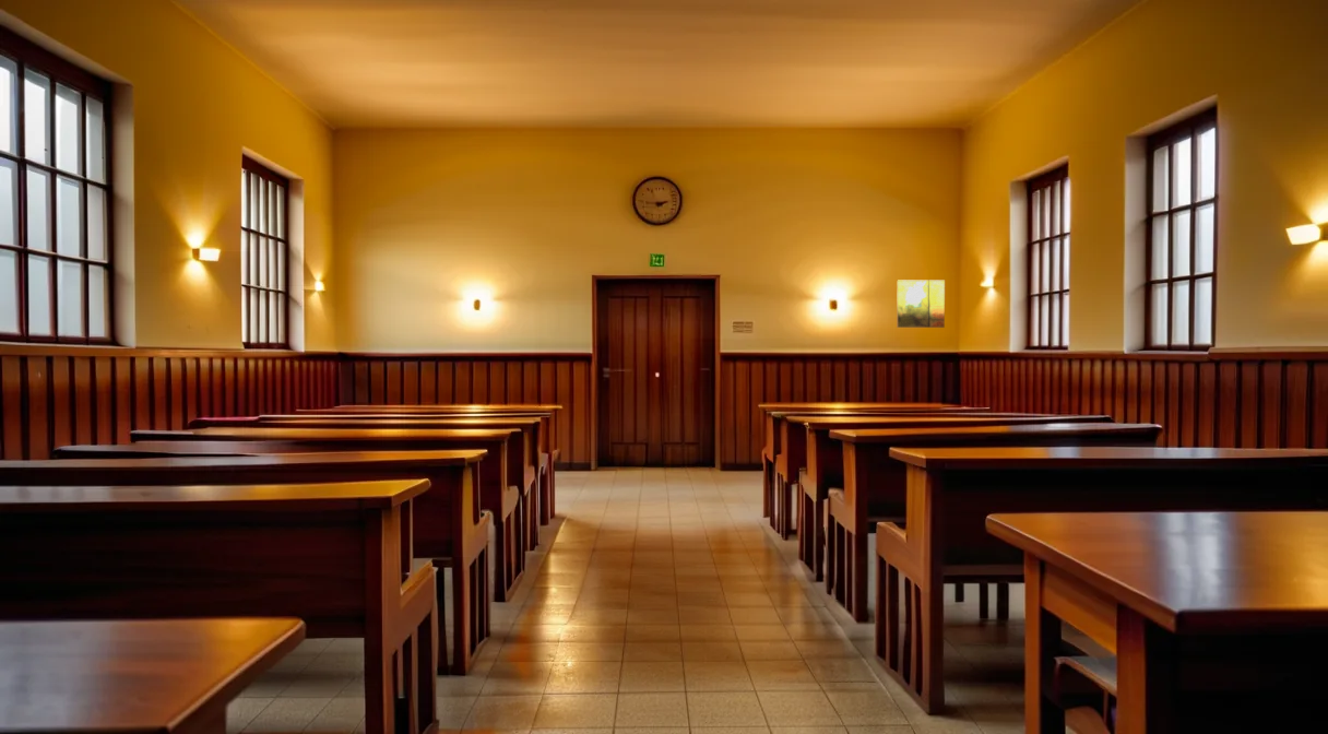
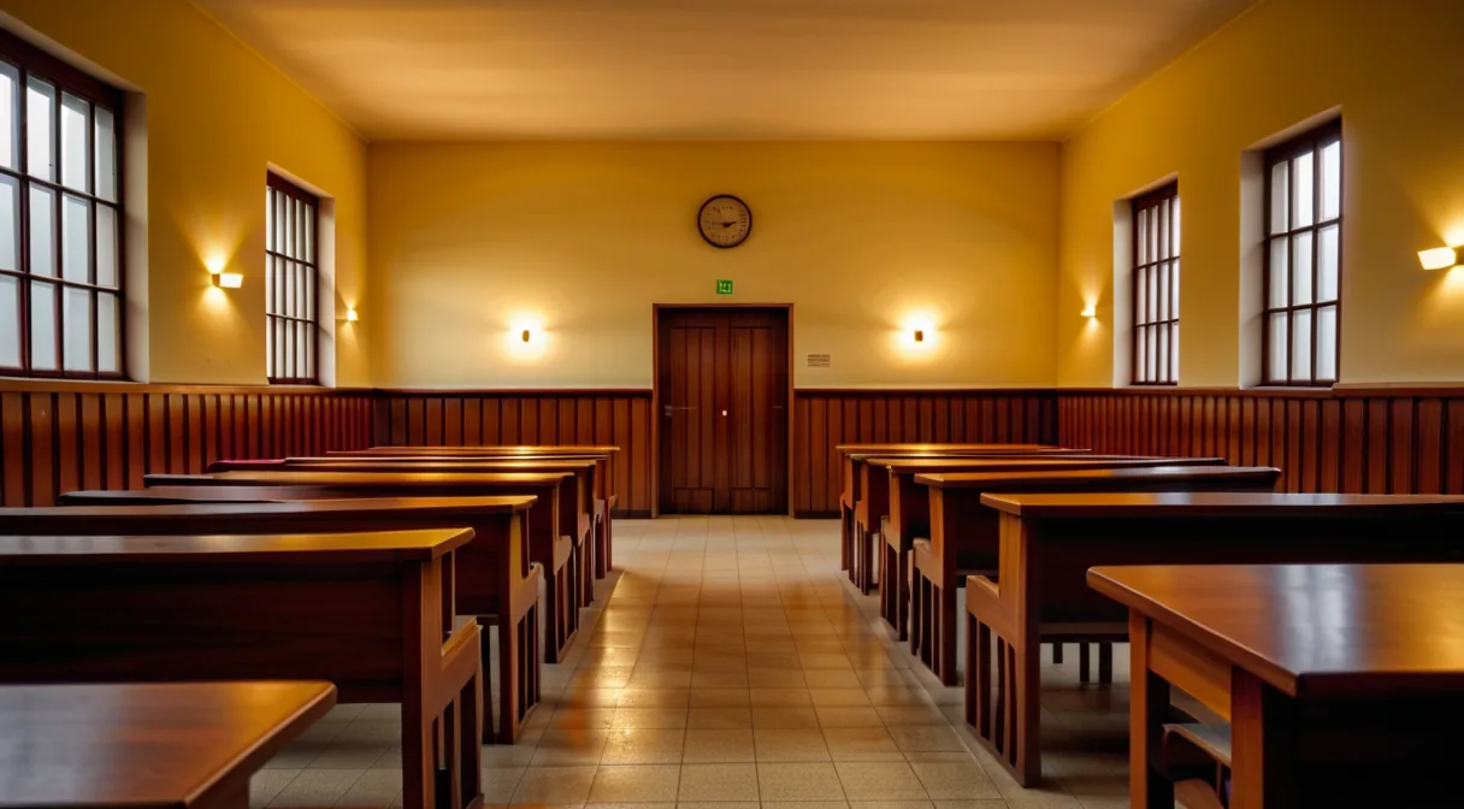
- map [897,280,946,329]
